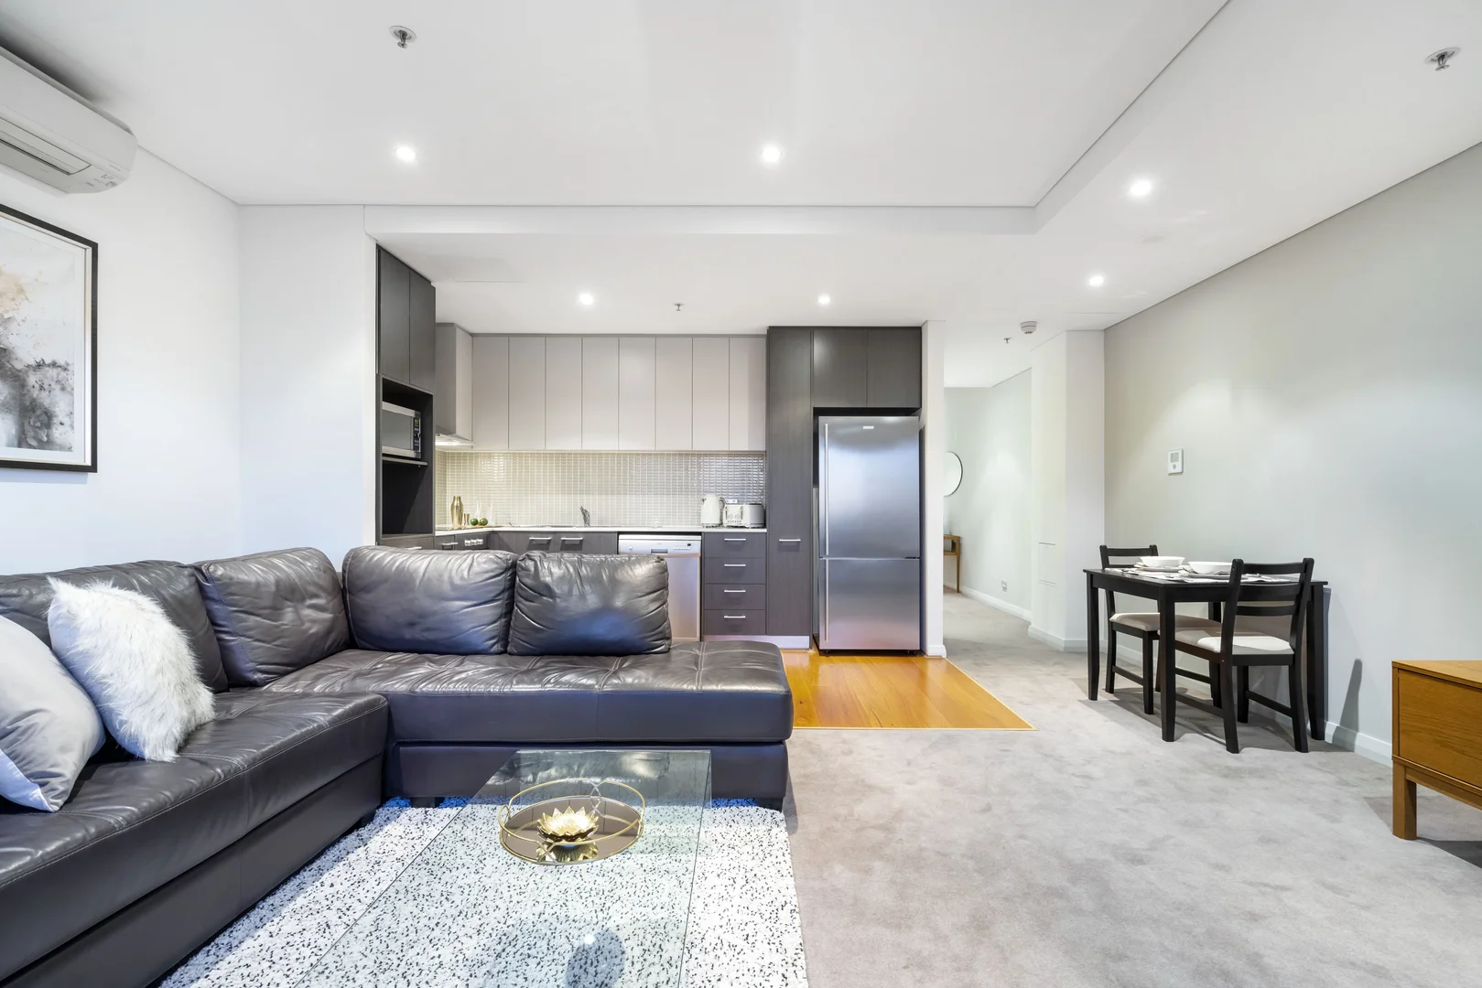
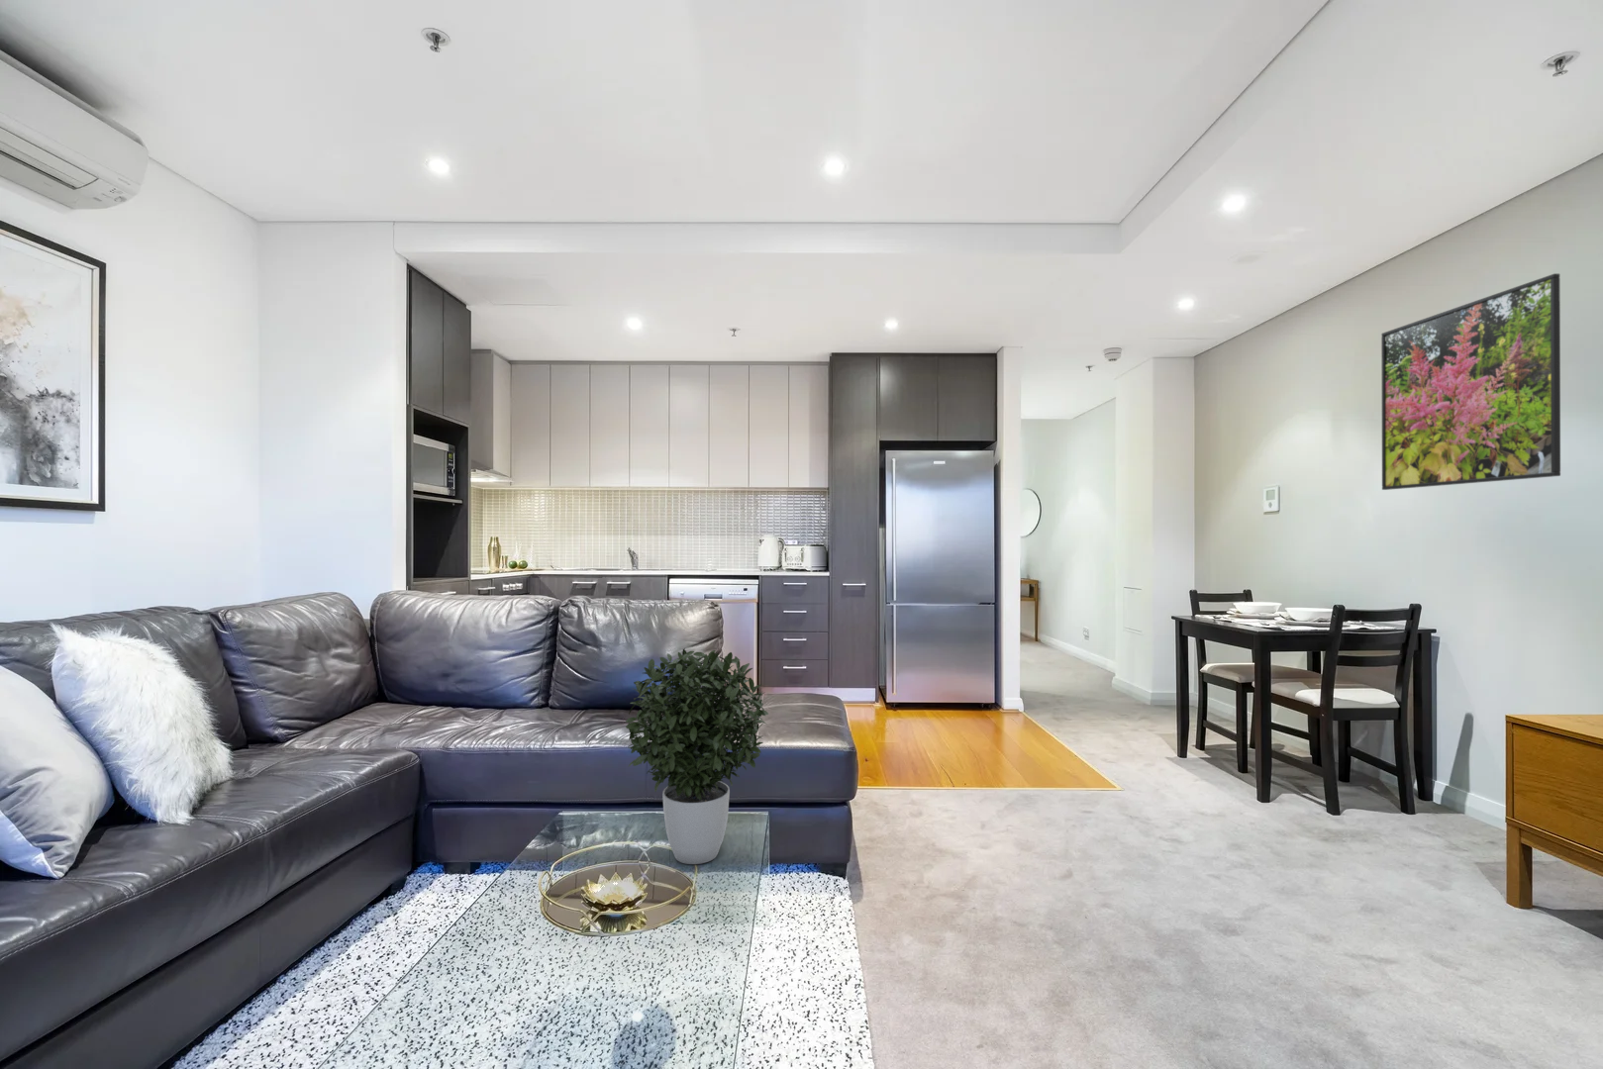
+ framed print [1380,272,1561,490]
+ potted plant [624,648,770,865]
